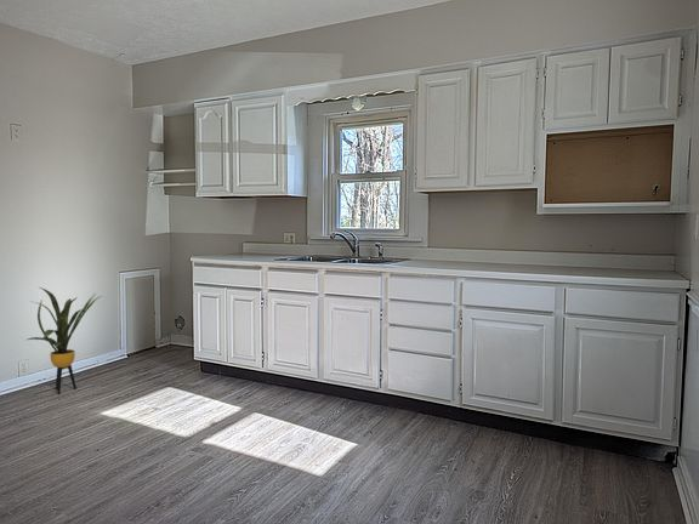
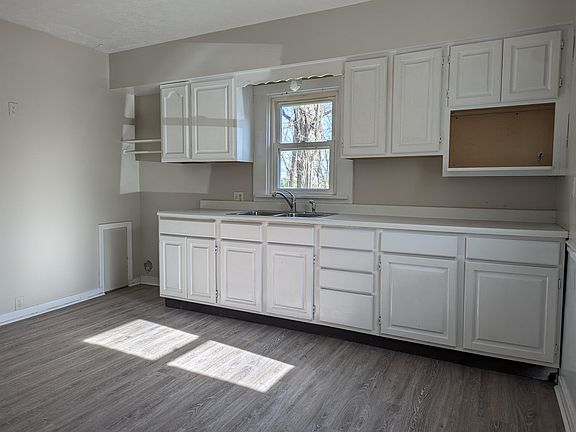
- house plant [27,286,102,395]
